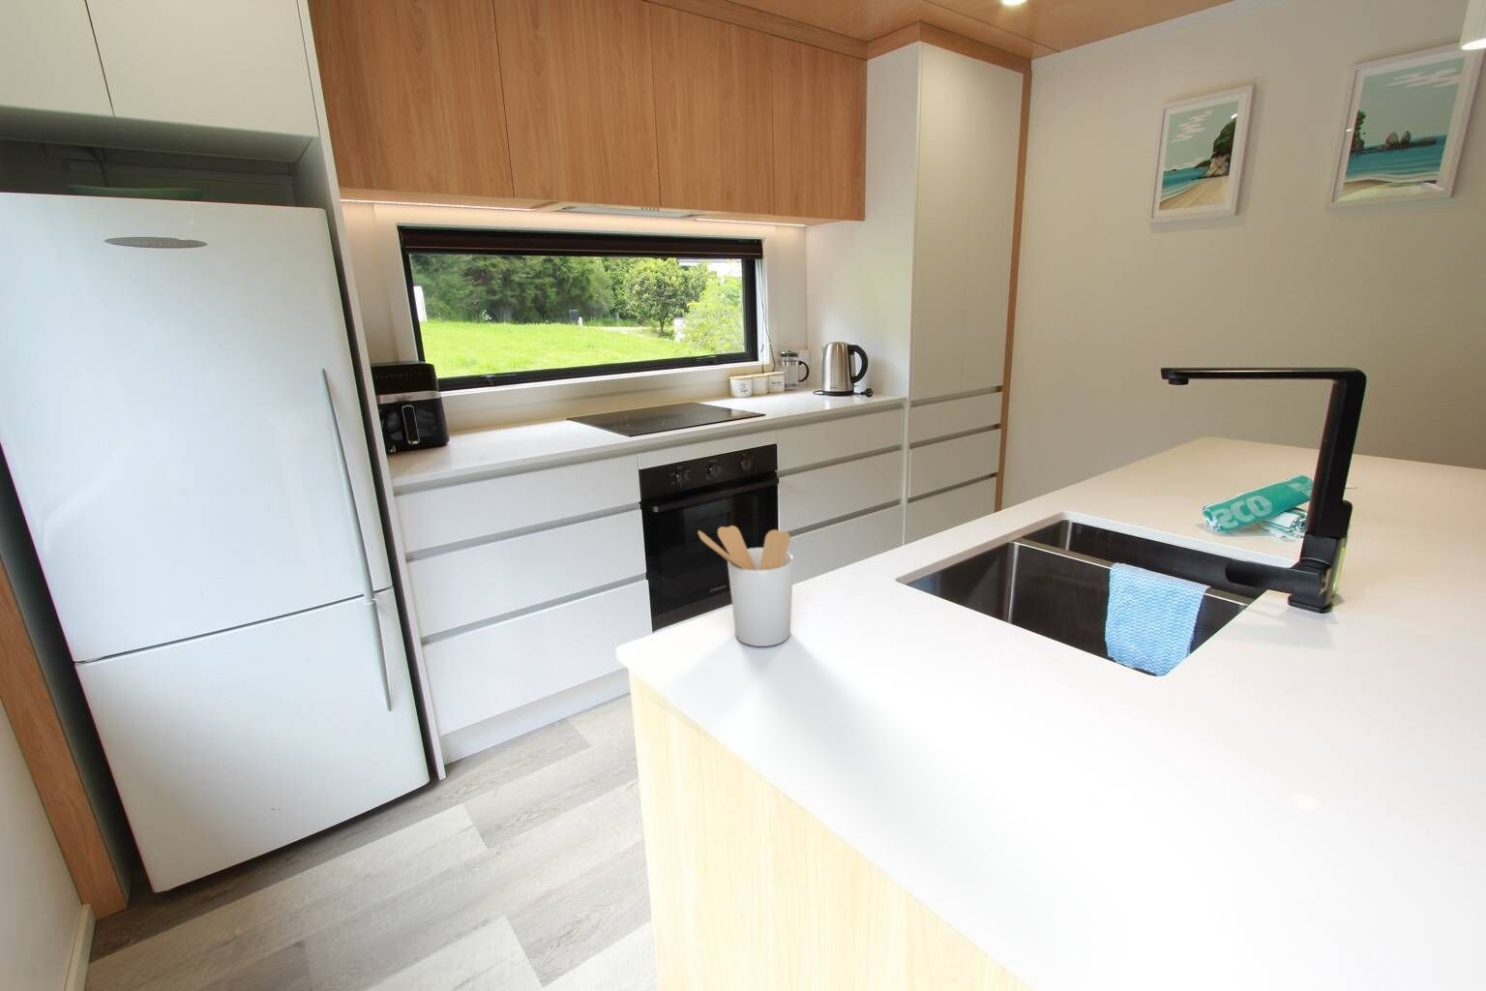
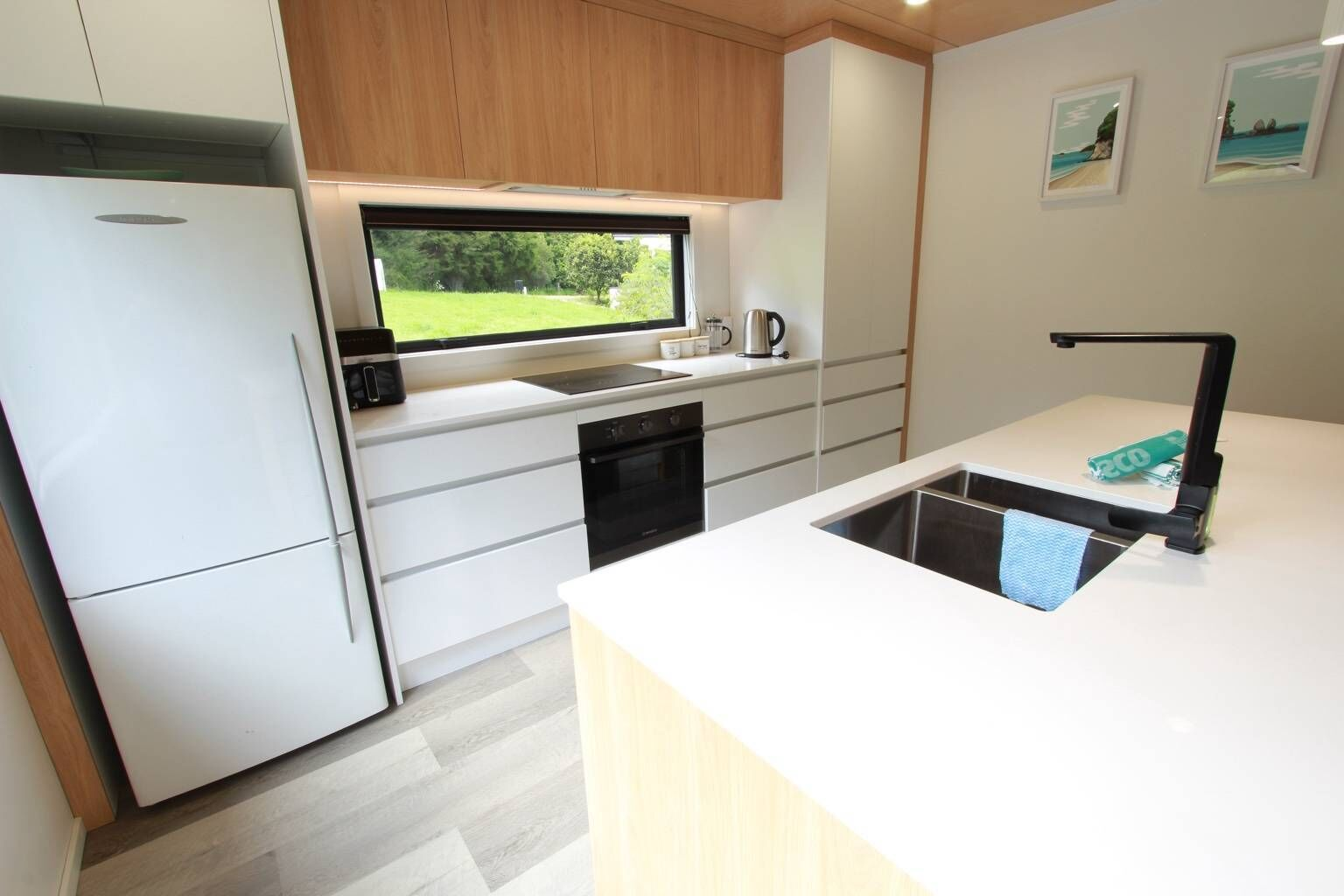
- utensil holder [697,524,794,647]
